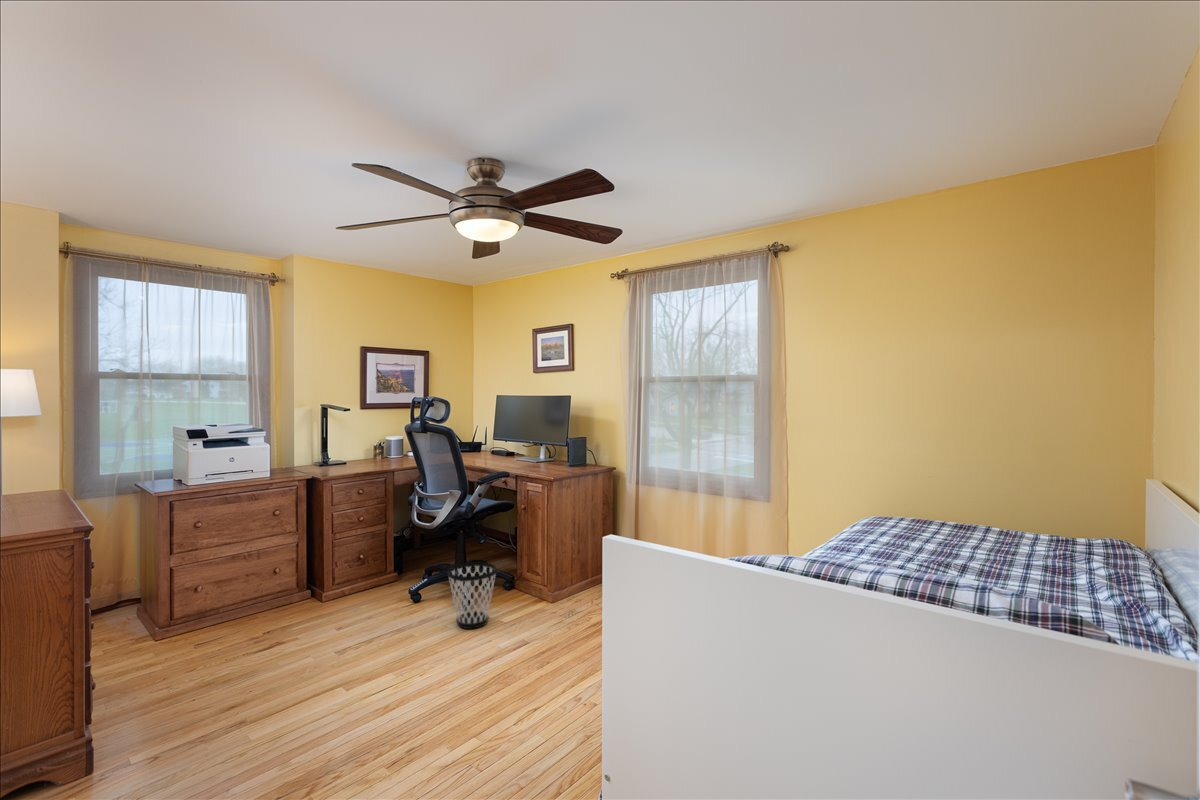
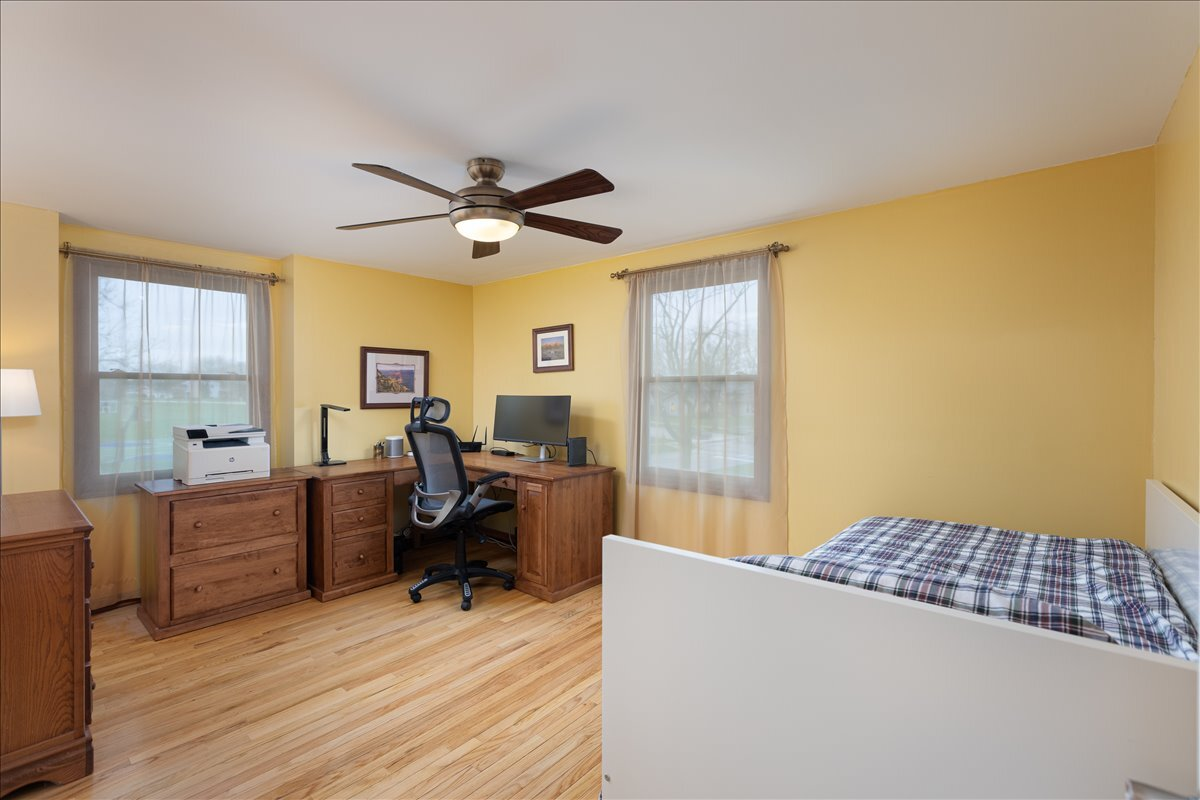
- wastebasket [446,561,498,630]
